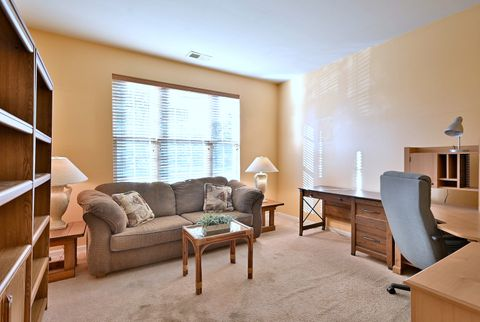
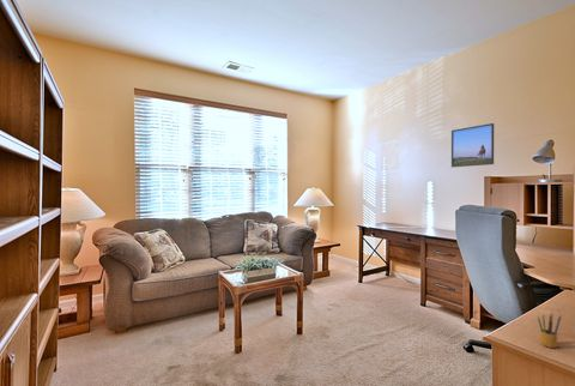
+ pencil box [537,310,562,349]
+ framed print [450,122,495,168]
